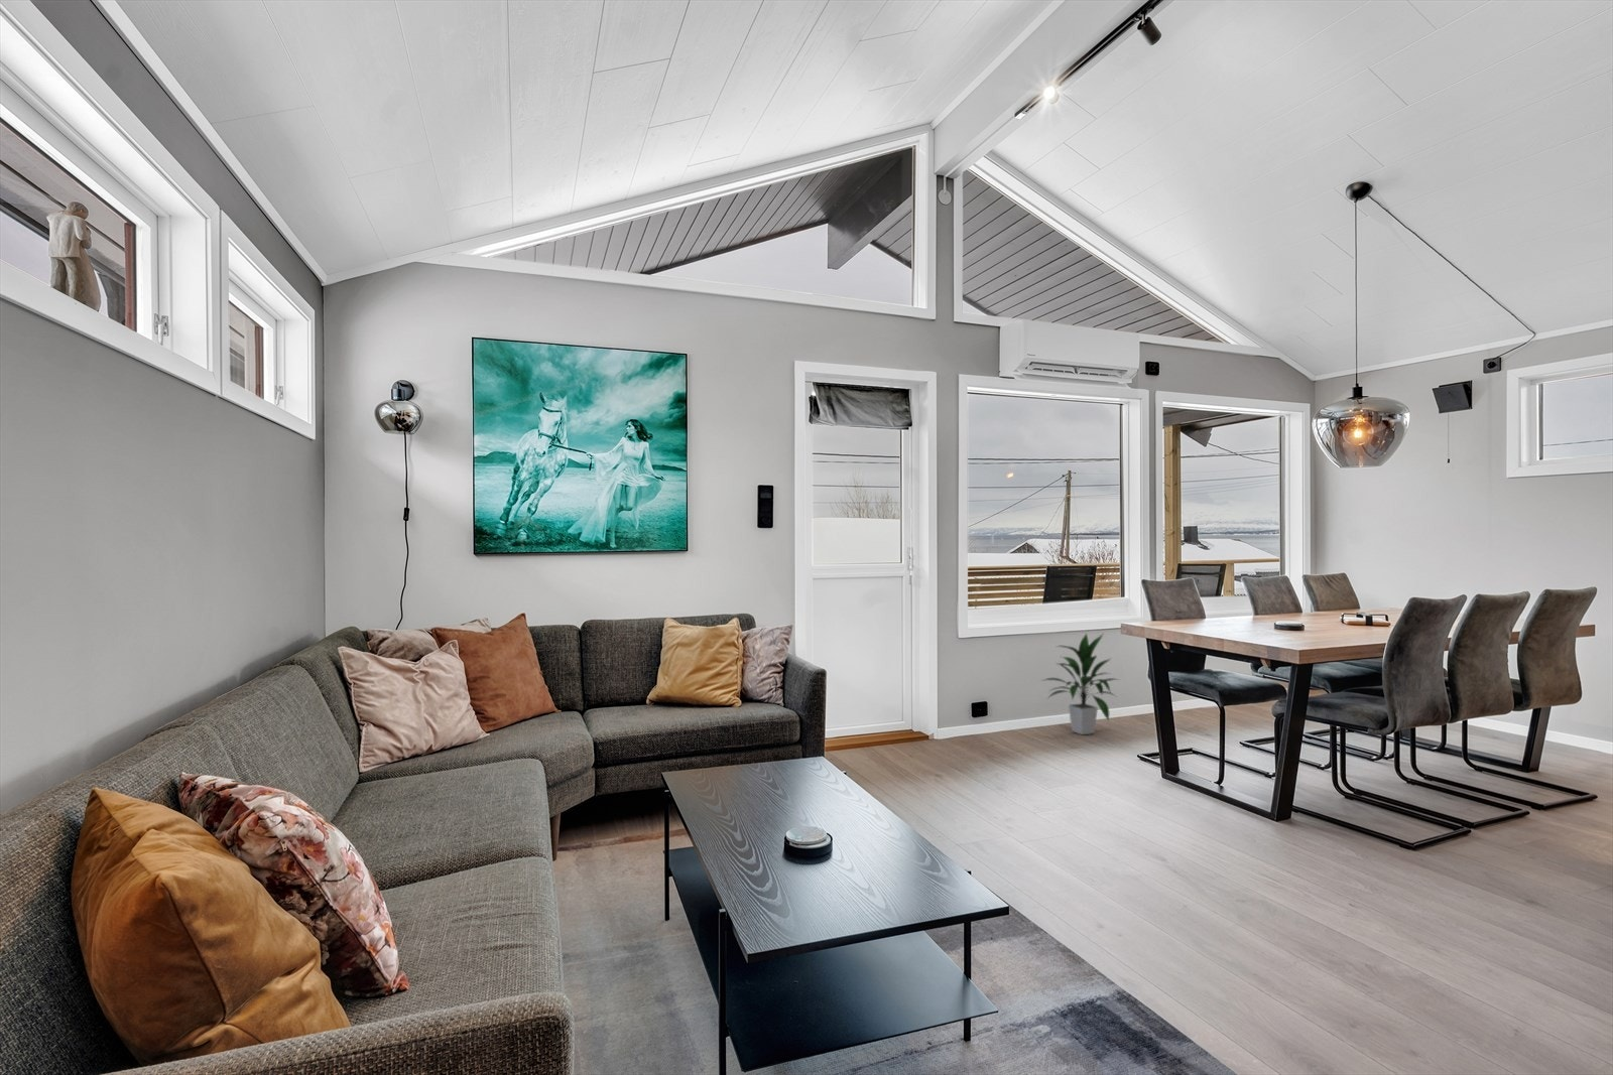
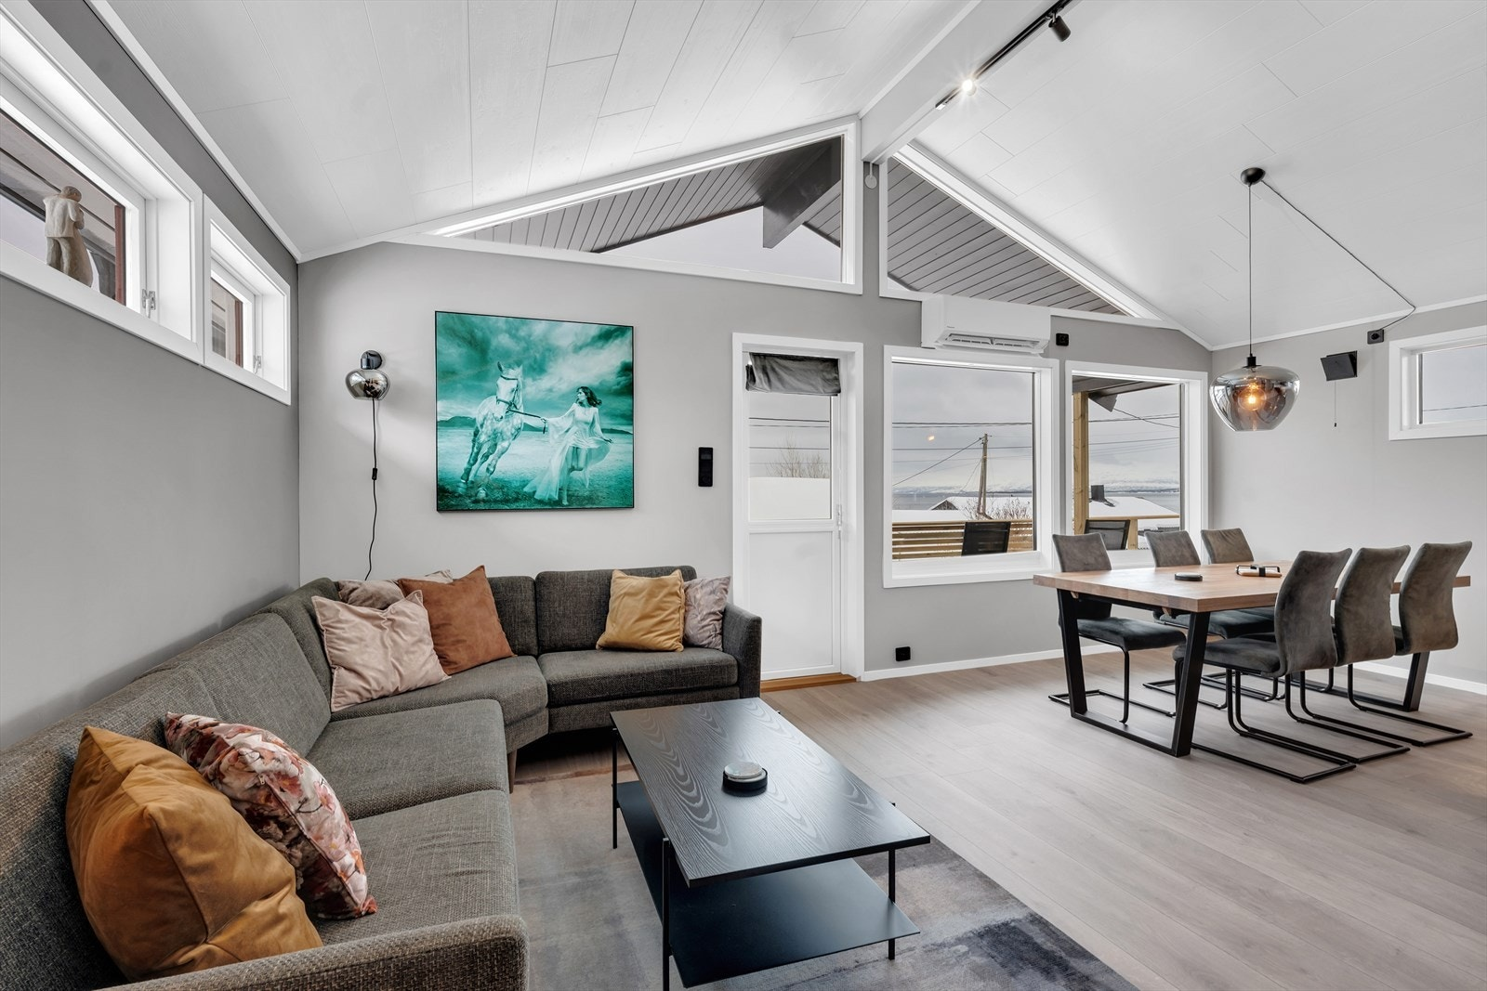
- indoor plant [1039,632,1122,735]
